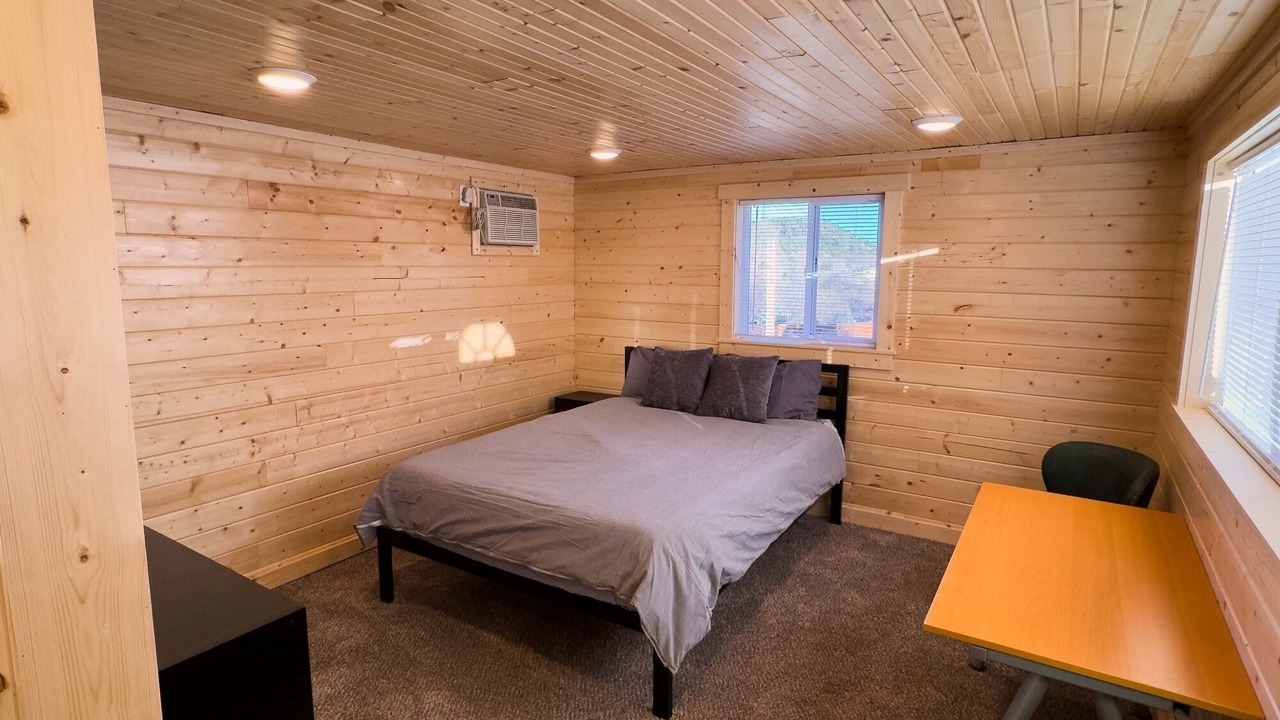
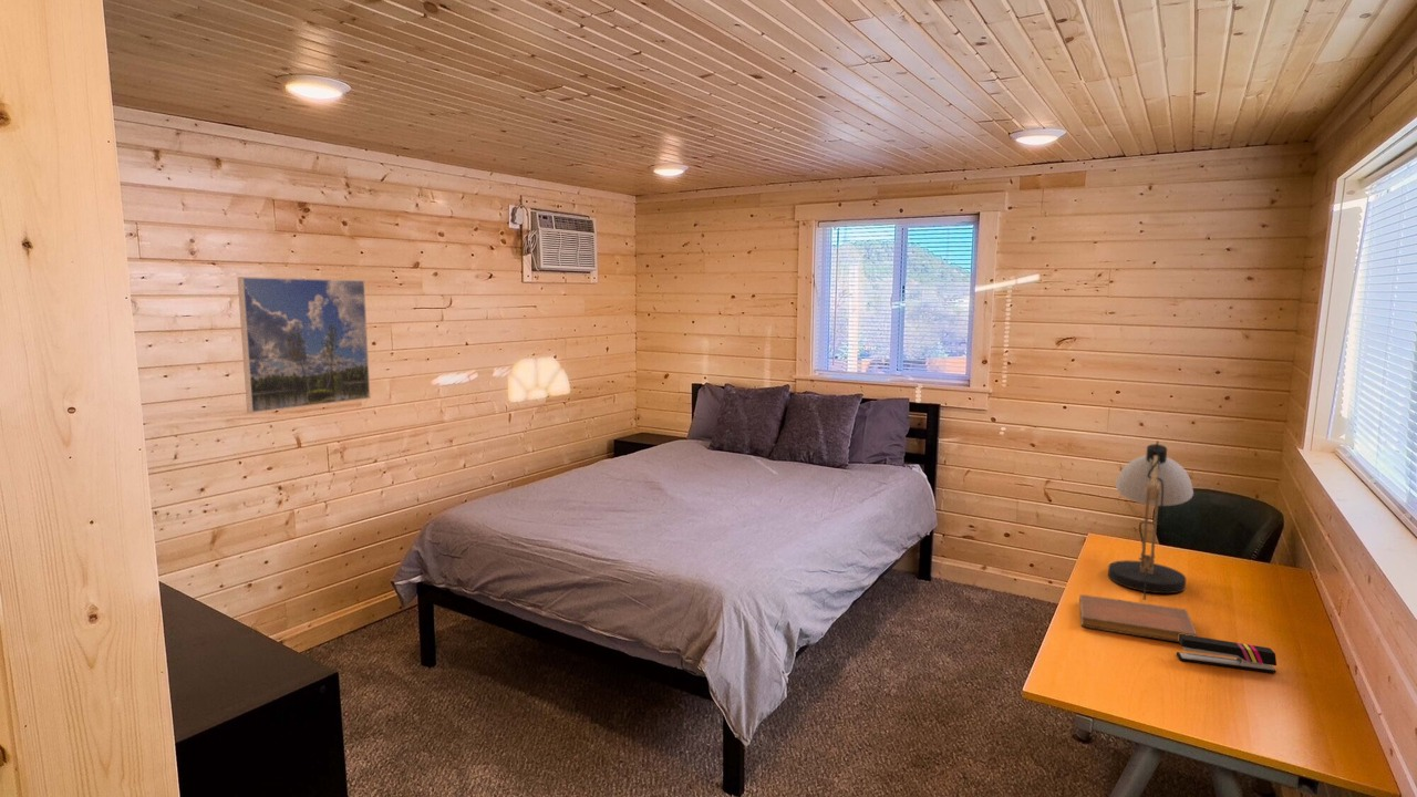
+ desk lamp [1107,439,1194,601]
+ stapler [1176,634,1278,674]
+ notebook [1078,593,1198,643]
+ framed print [237,276,372,414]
